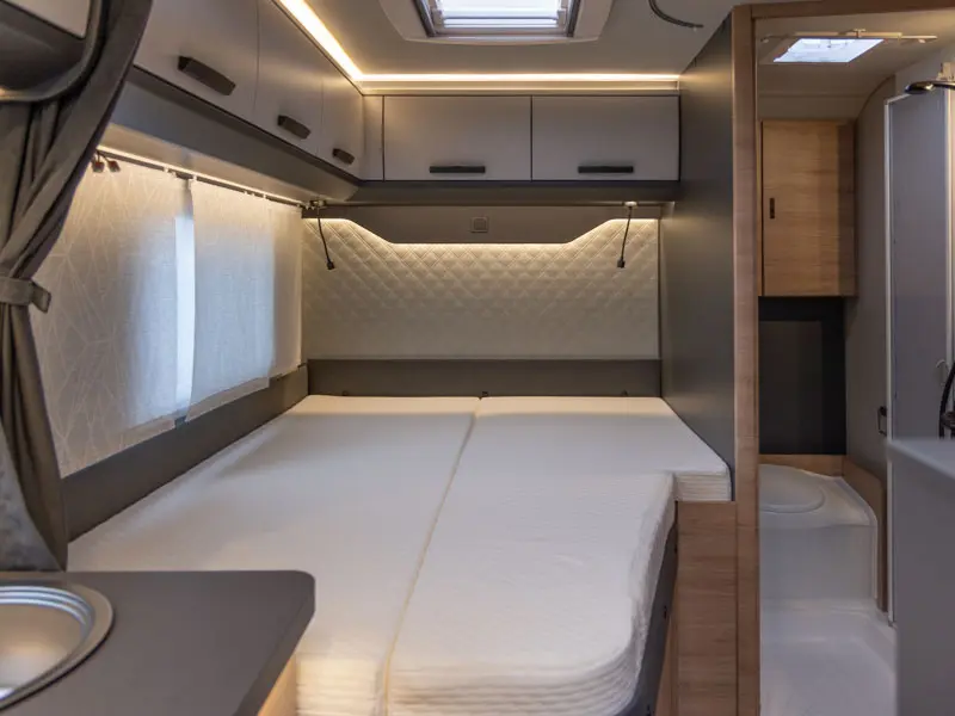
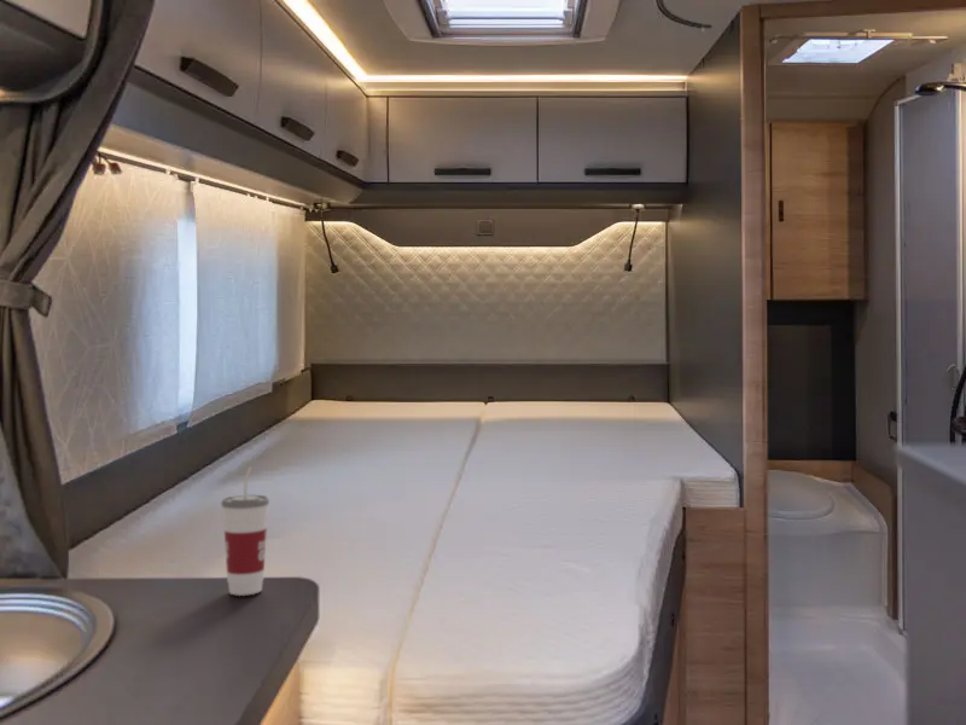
+ cup [220,465,270,597]
